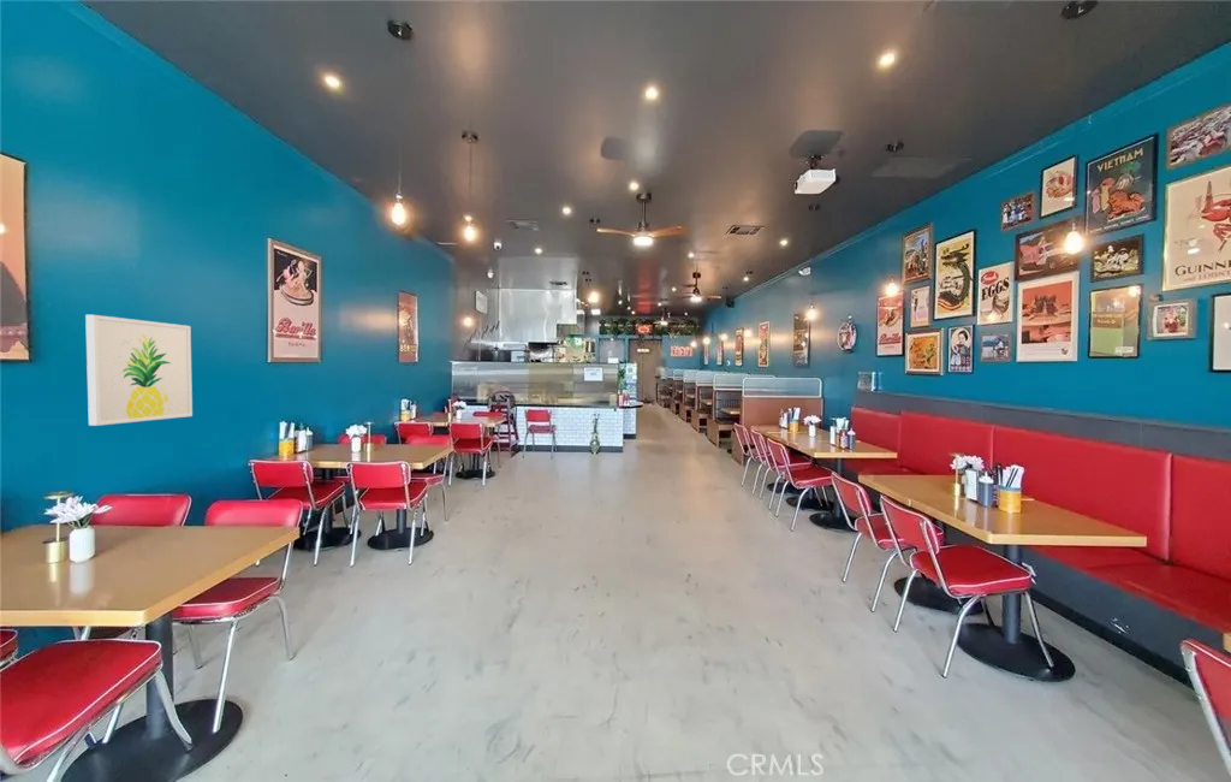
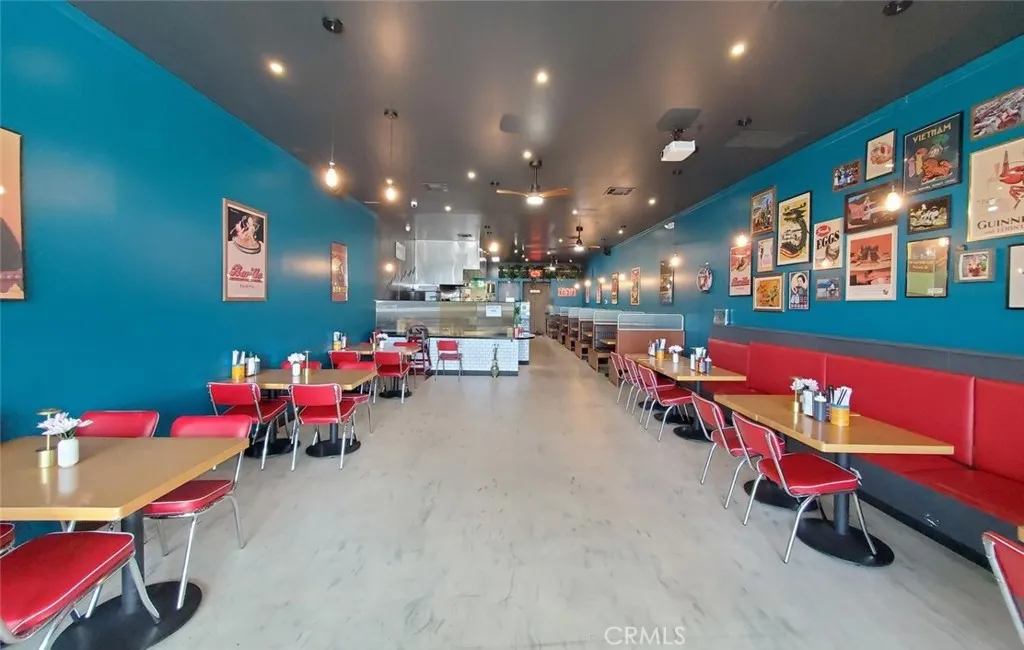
- wall art [84,314,194,427]
